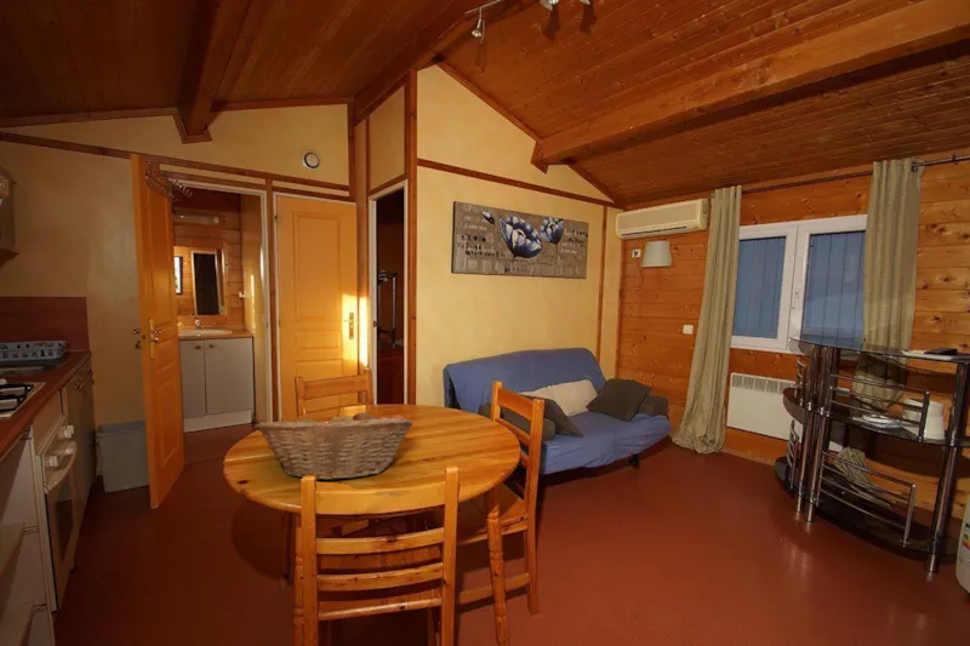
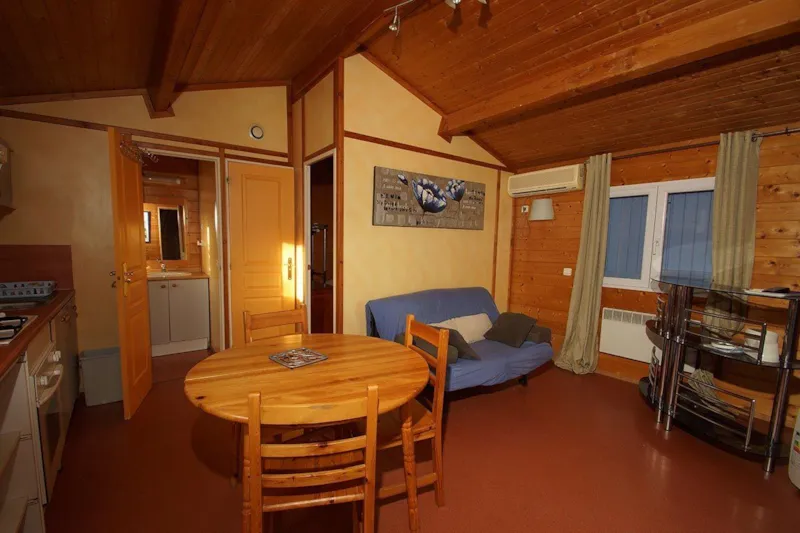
- fruit basket [253,406,415,482]
